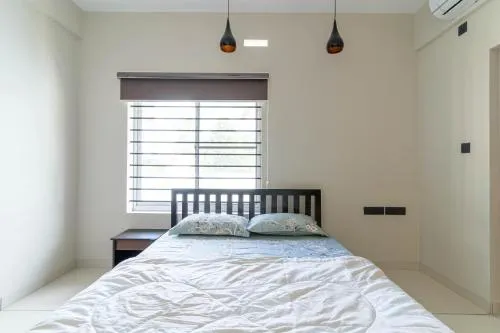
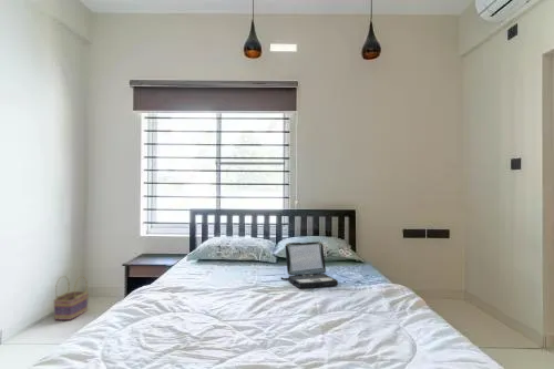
+ laptop [280,240,339,289]
+ basket [52,275,90,321]
